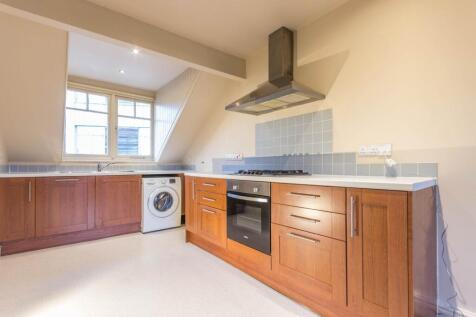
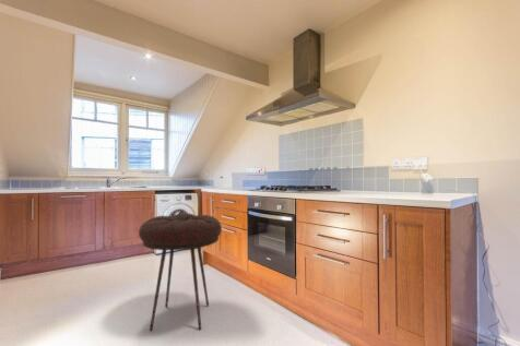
+ stool [138,212,223,332]
